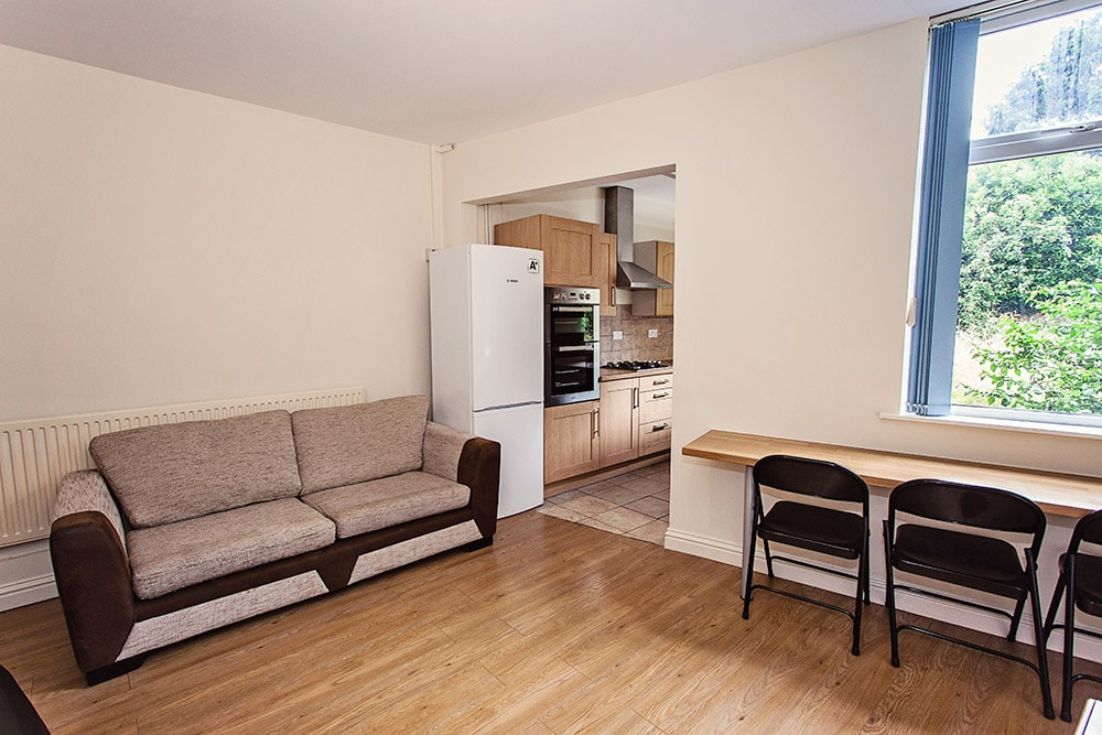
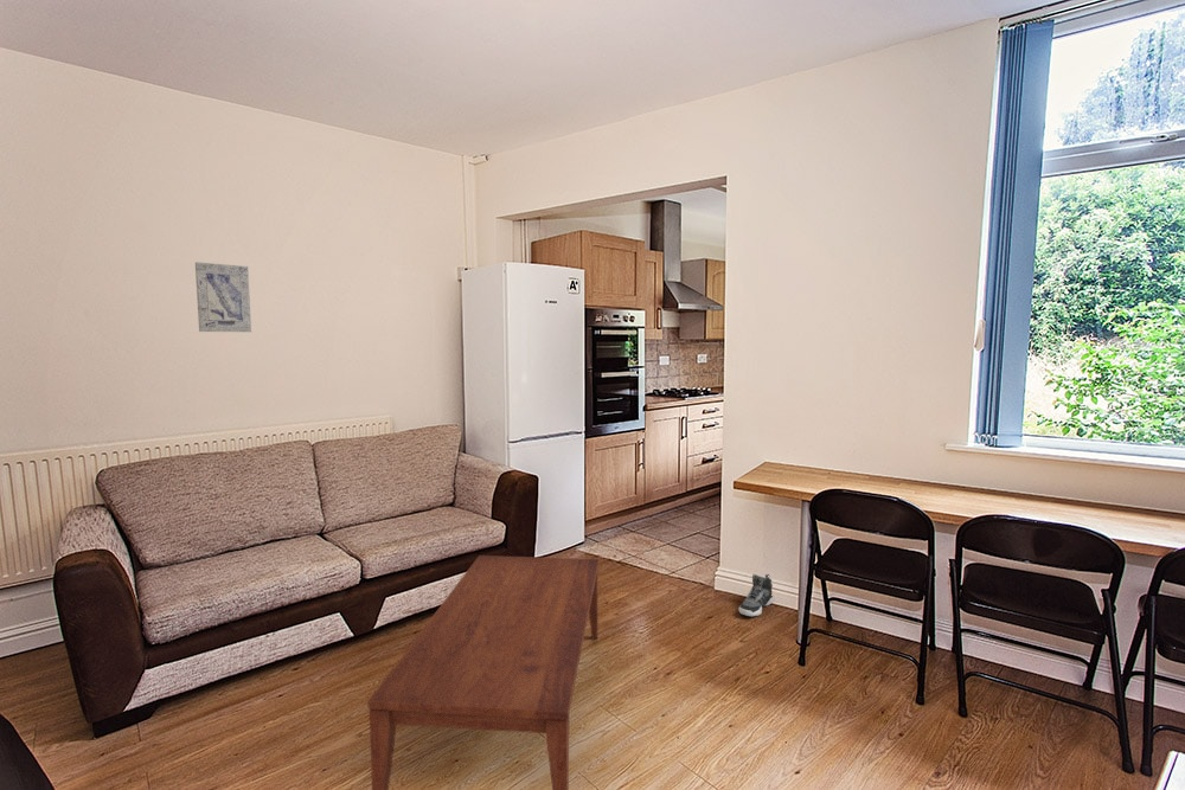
+ coffee table [366,554,600,790]
+ sneaker [737,573,774,617]
+ wall art [194,261,252,333]
